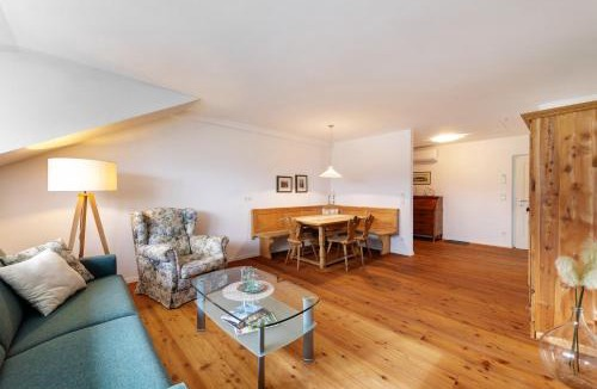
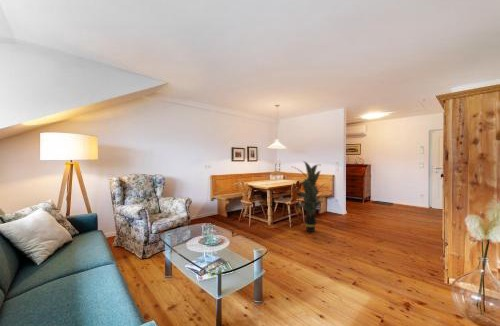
+ indoor plant [290,160,333,233]
